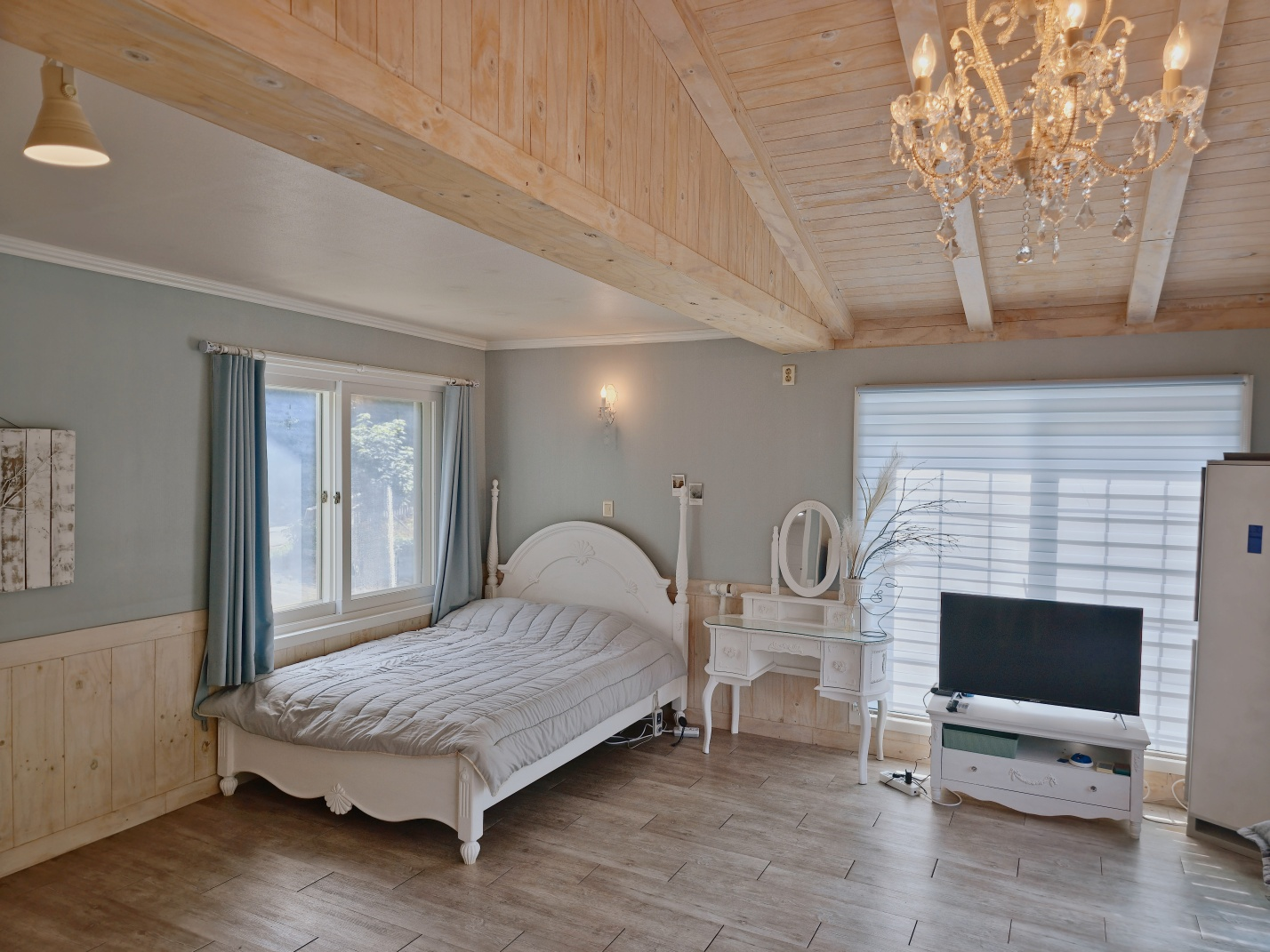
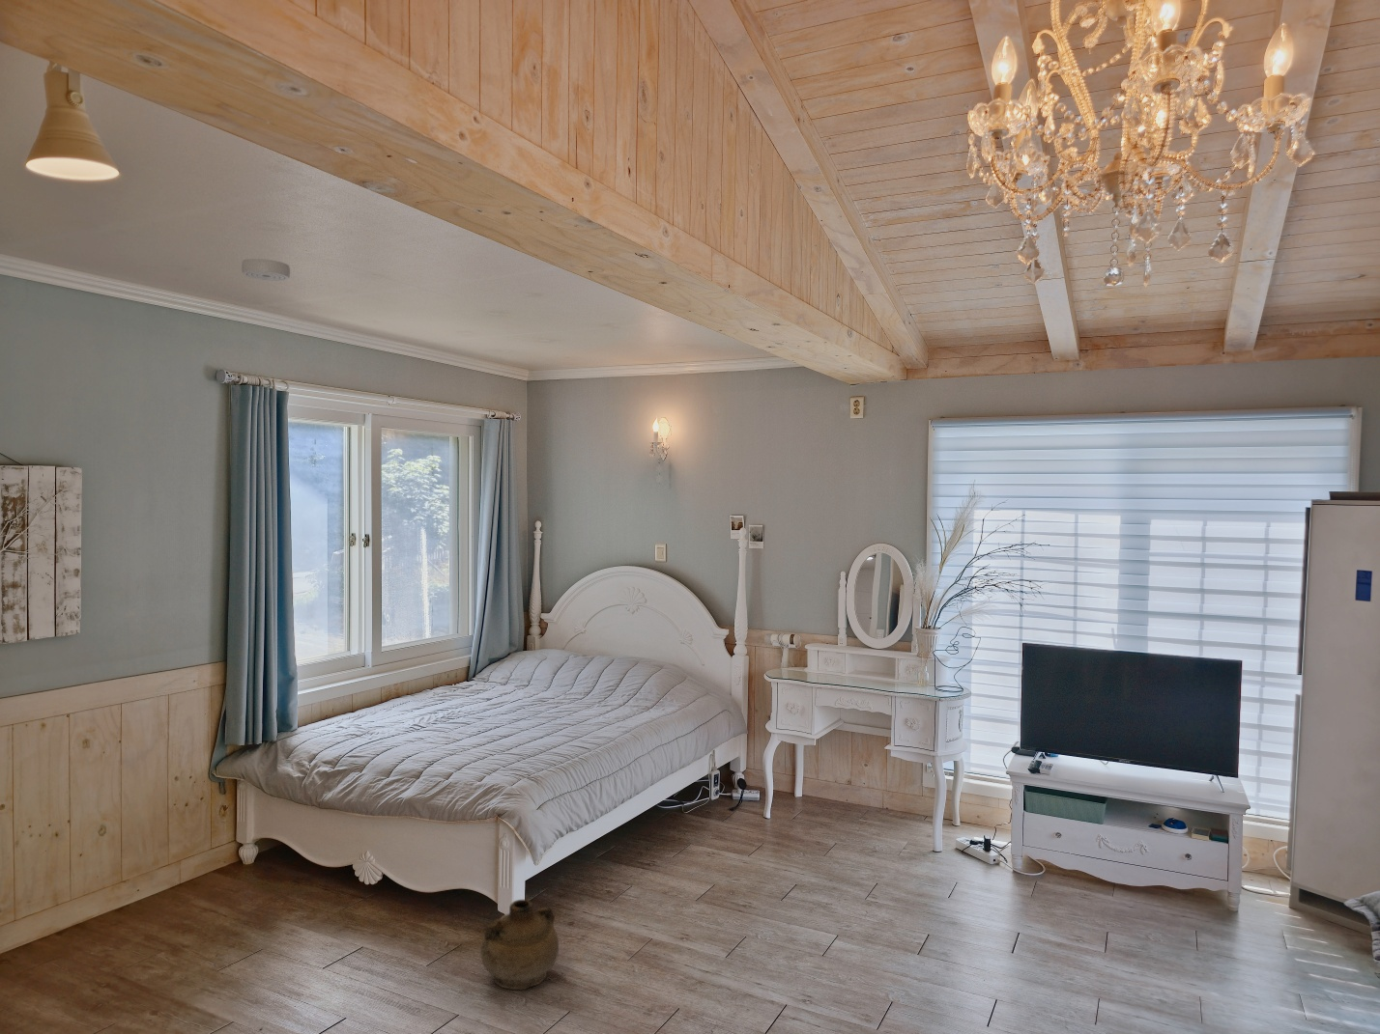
+ smoke detector [240,257,291,282]
+ ceramic jug [479,899,560,991]
